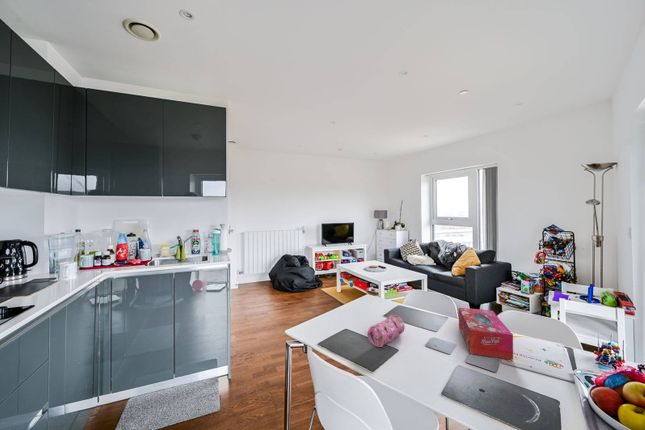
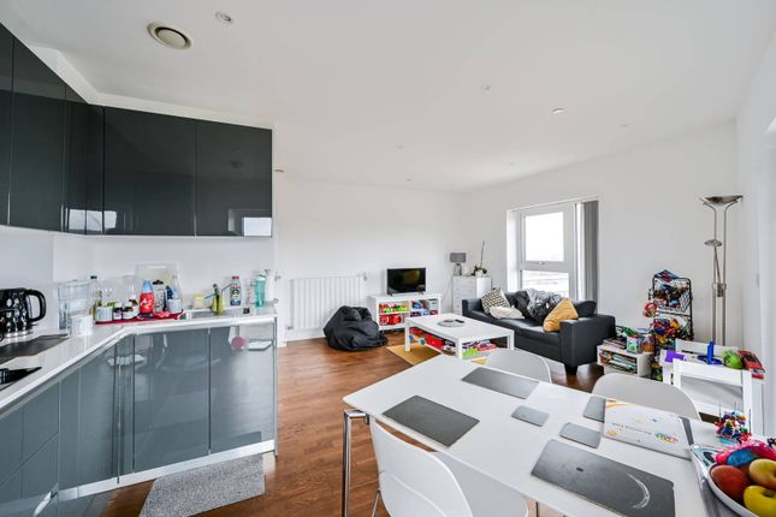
- pencil case [366,314,406,348]
- tissue box [458,307,514,361]
